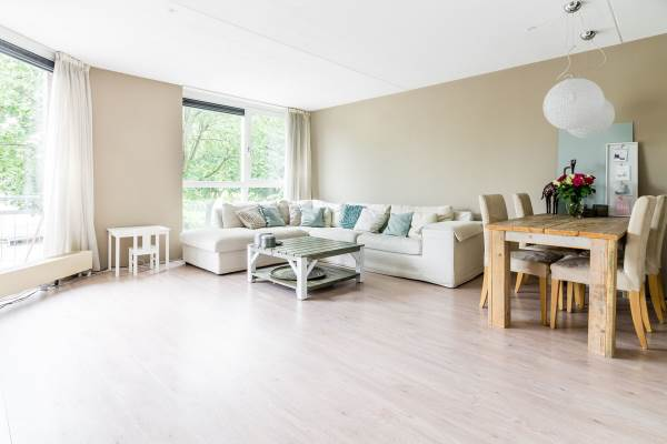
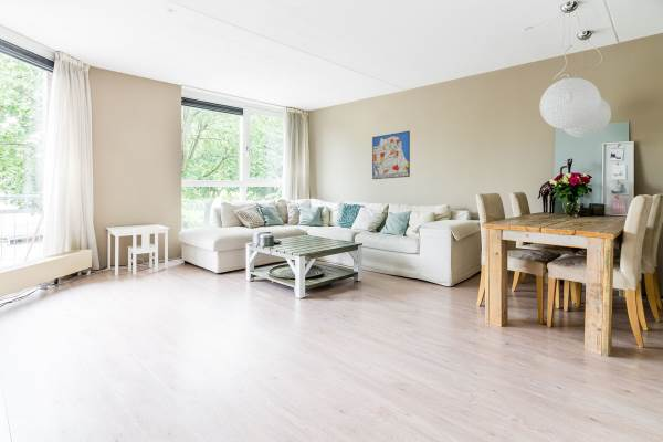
+ wall art [371,130,411,180]
